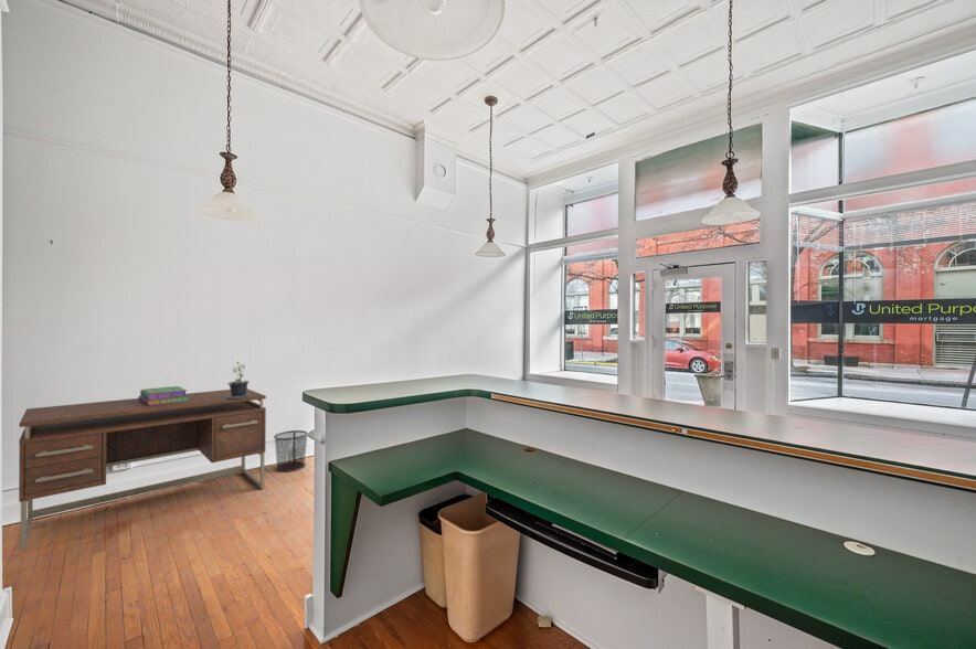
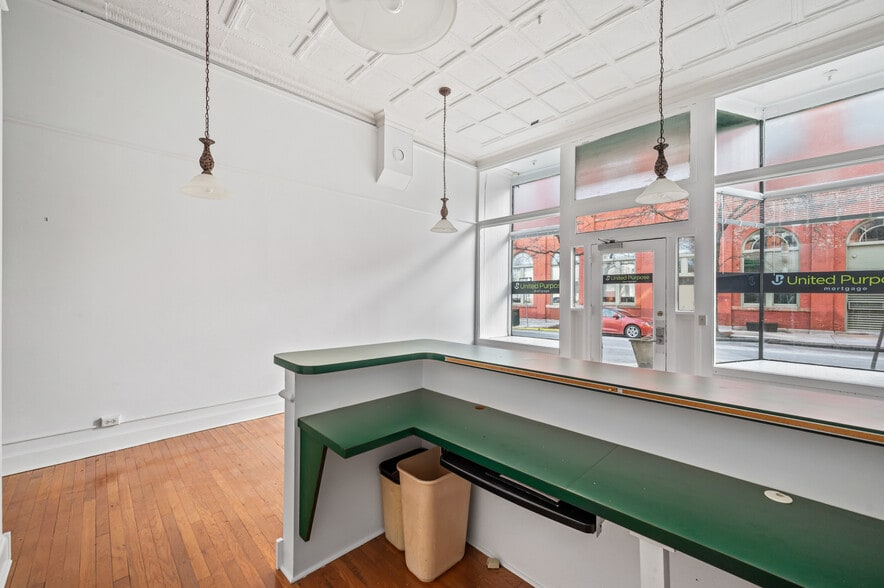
- desk [18,387,267,552]
- potted plant [225,361,250,398]
- stack of books [137,385,188,405]
- waste bin [273,429,309,472]
